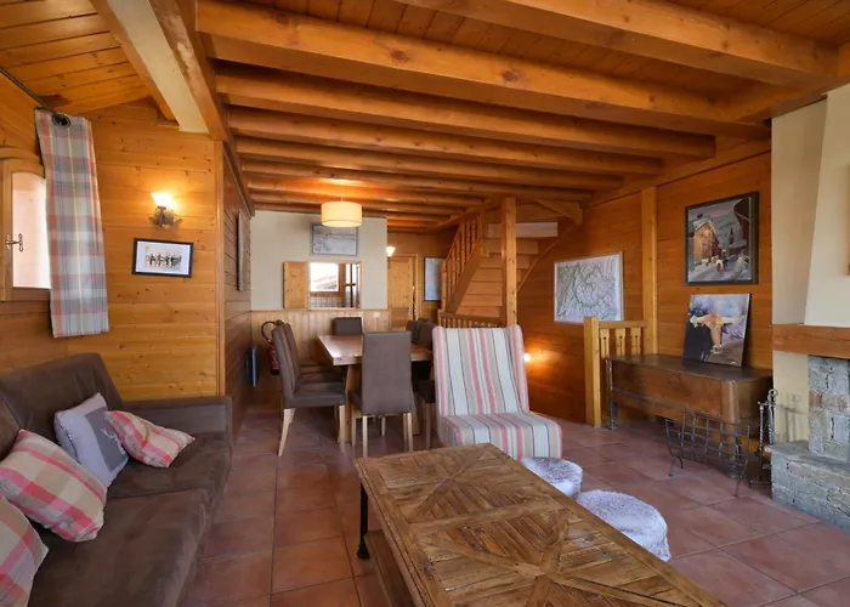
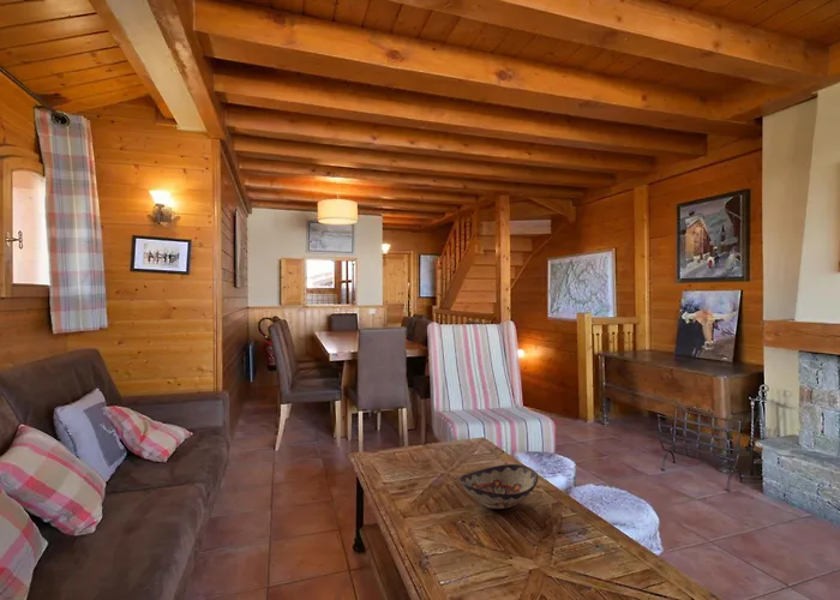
+ decorative bowl [457,463,539,510]
